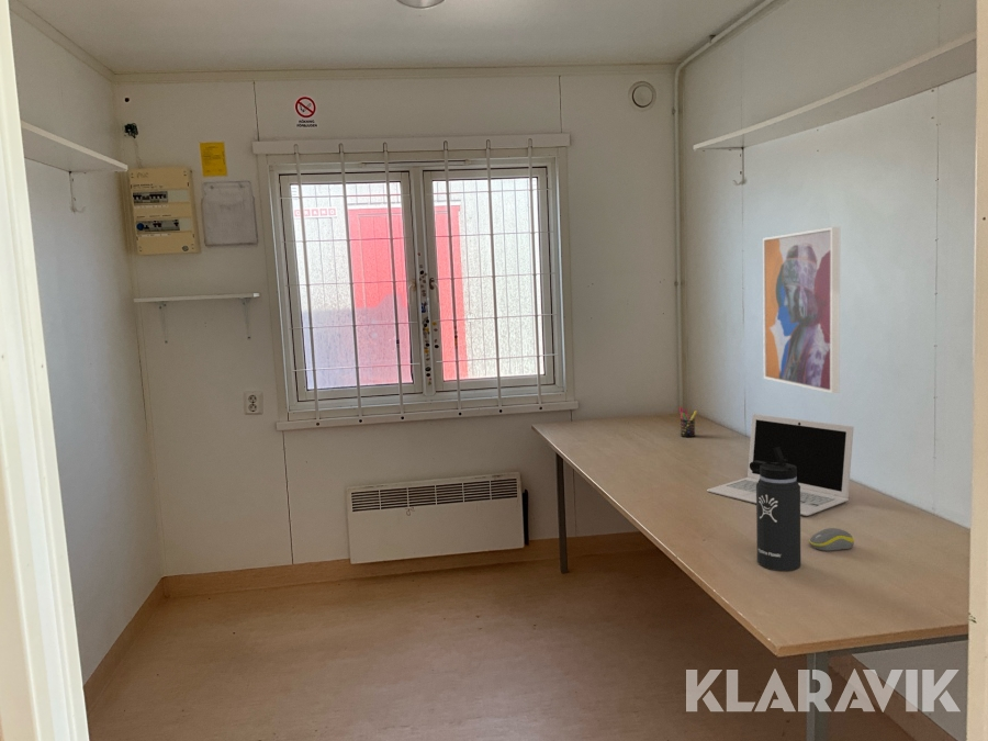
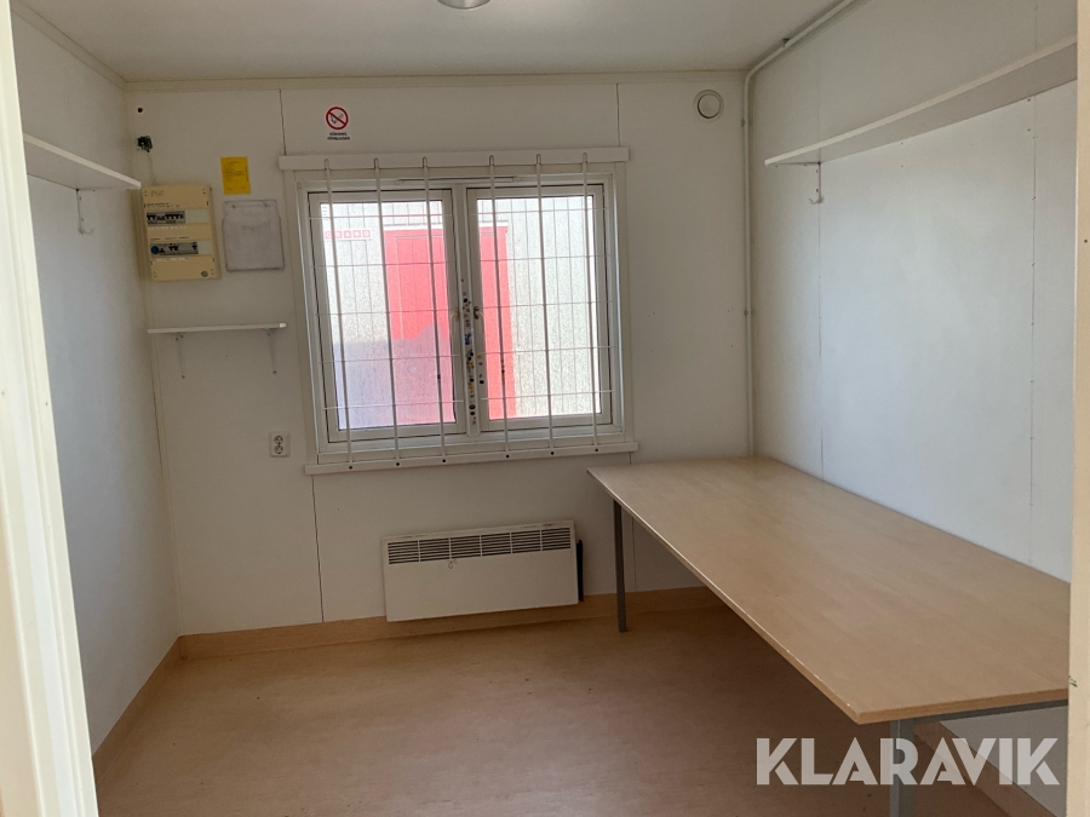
- laptop [706,413,855,517]
- computer mouse [808,527,855,552]
- pen holder [678,406,698,438]
- thermos bottle [750,447,801,572]
- wall art [762,226,841,394]
